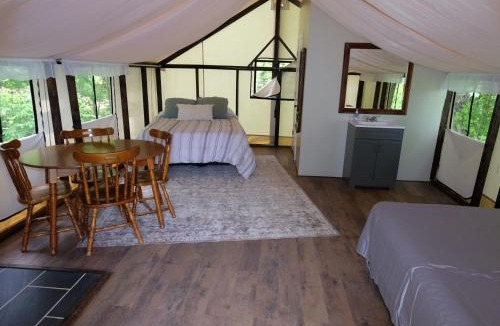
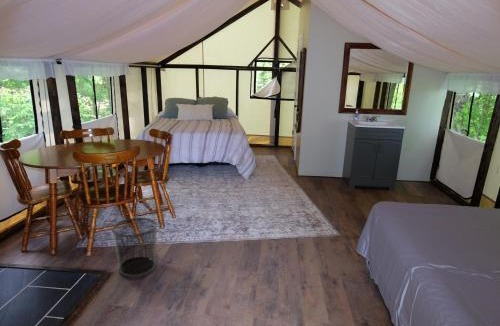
+ waste bin [111,217,158,278]
